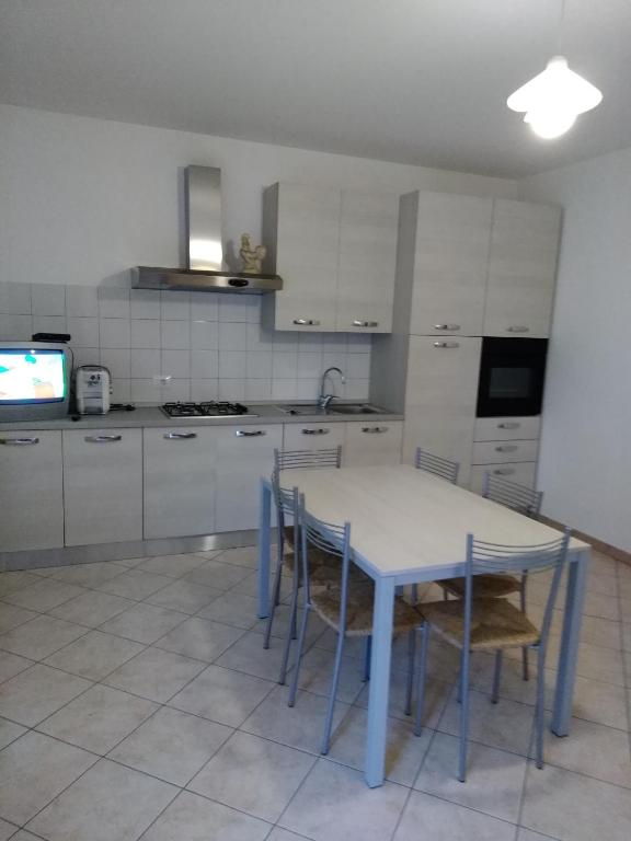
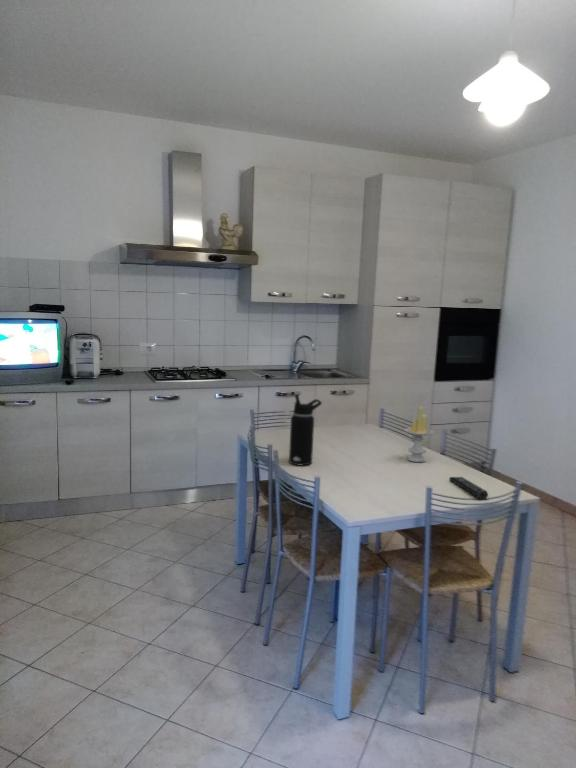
+ candle [404,405,434,463]
+ water bottle [288,394,323,466]
+ remote control [448,476,489,499]
